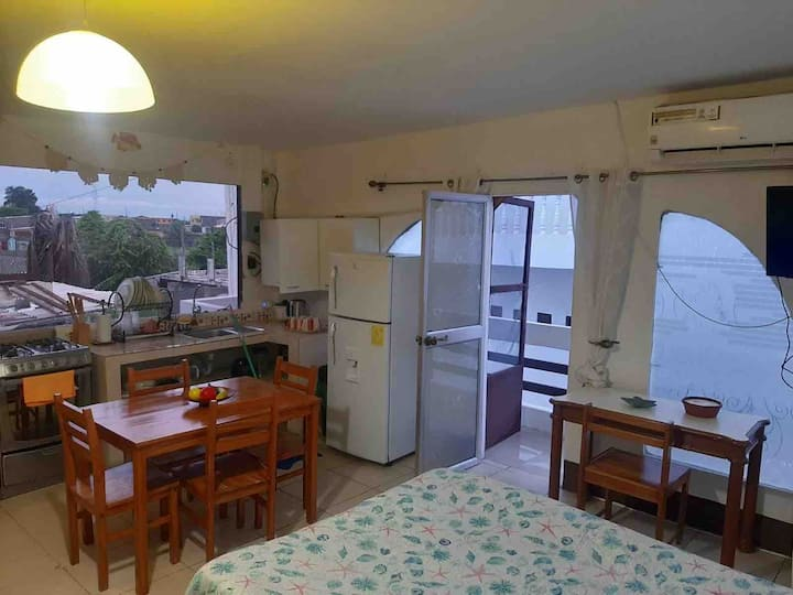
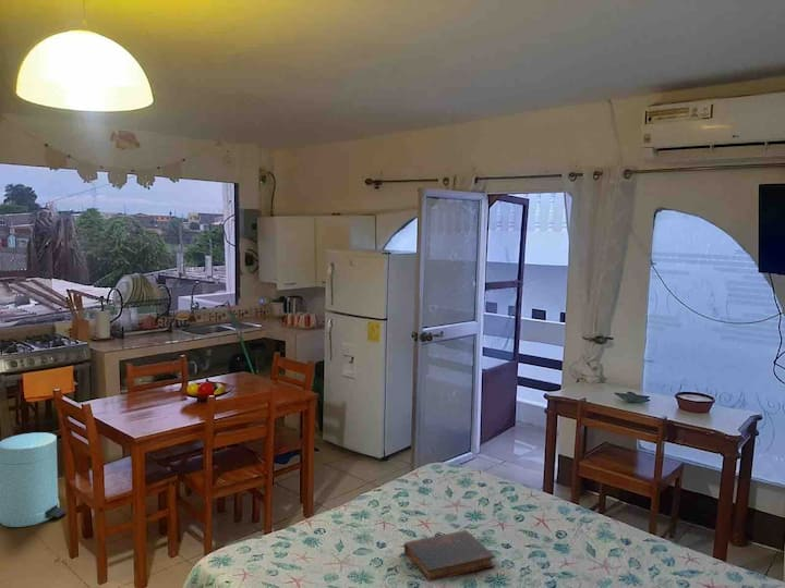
+ book [403,529,496,583]
+ trash can [0,431,68,528]
